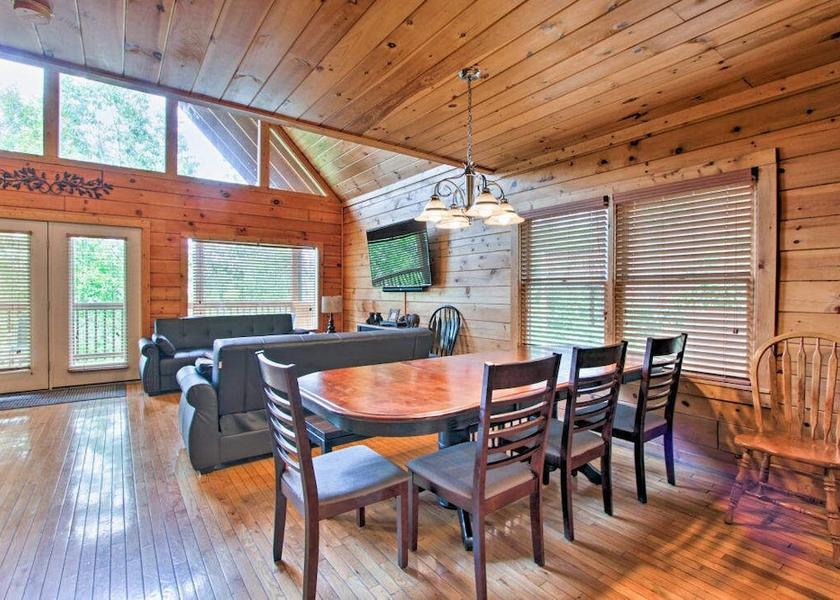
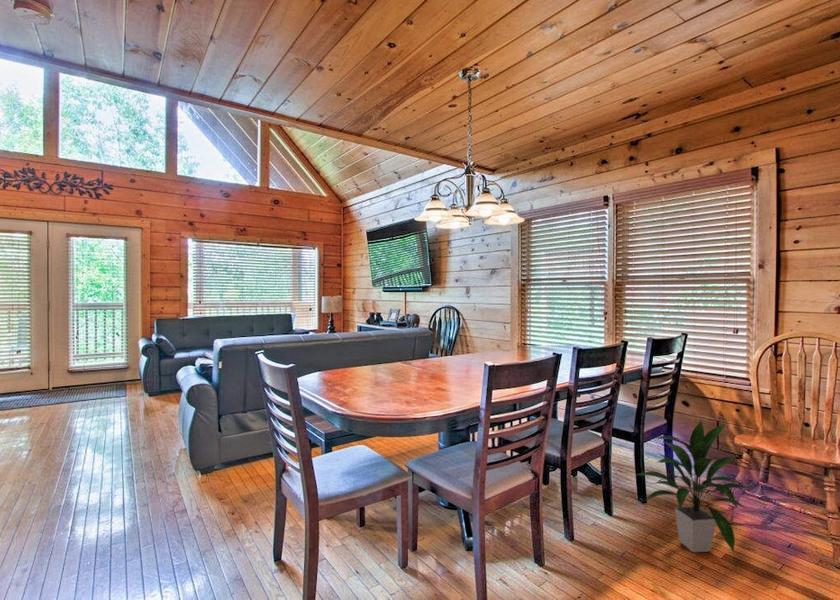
+ indoor plant [634,419,754,554]
